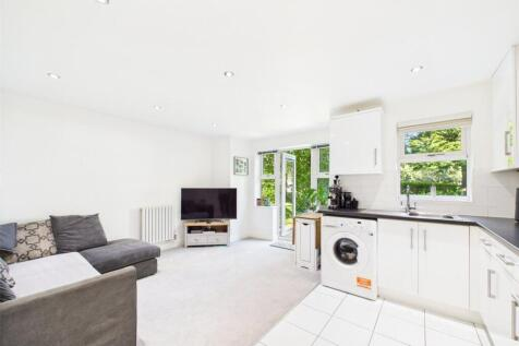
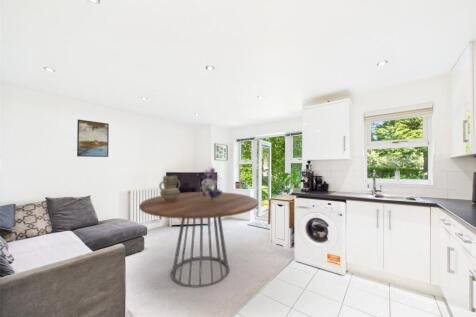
+ bouquet [195,164,223,200]
+ ceramic jug [158,175,181,202]
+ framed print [76,118,110,158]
+ dining table [138,191,259,288]
